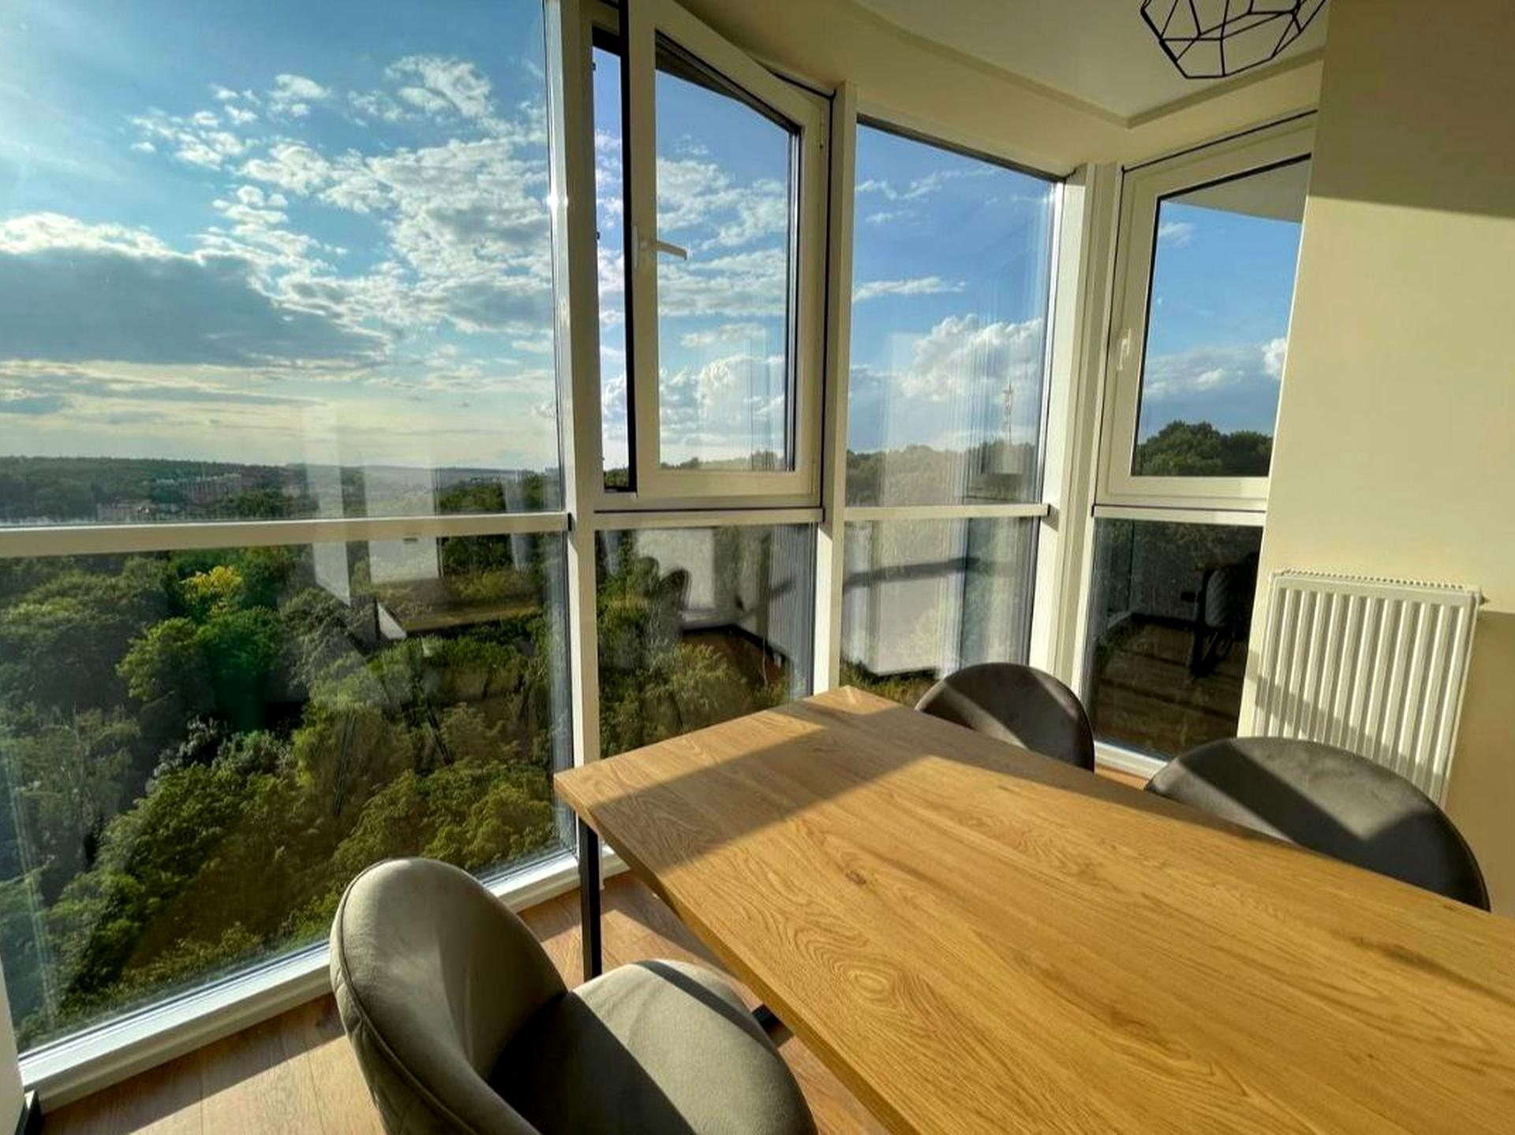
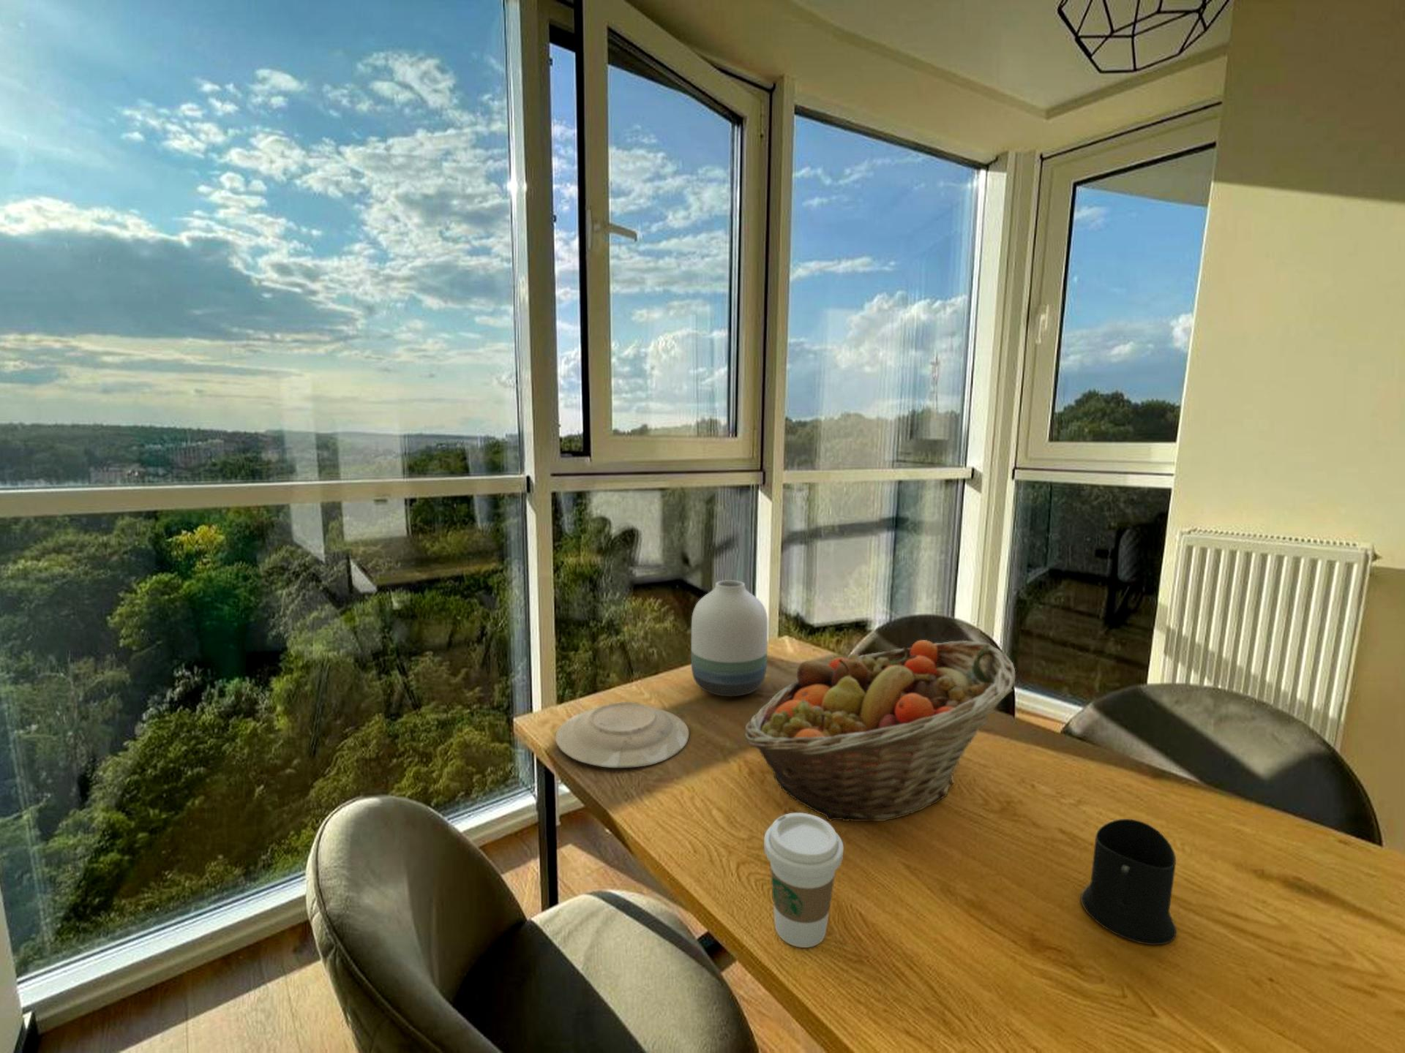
+ mug [1080,819,1177,946]
+ plate [554,701,689,769]
+ coffee cup [763,812,844,948]
+ fruit basket [743,639,1017,822]
+ vase [690,580,769,697]
